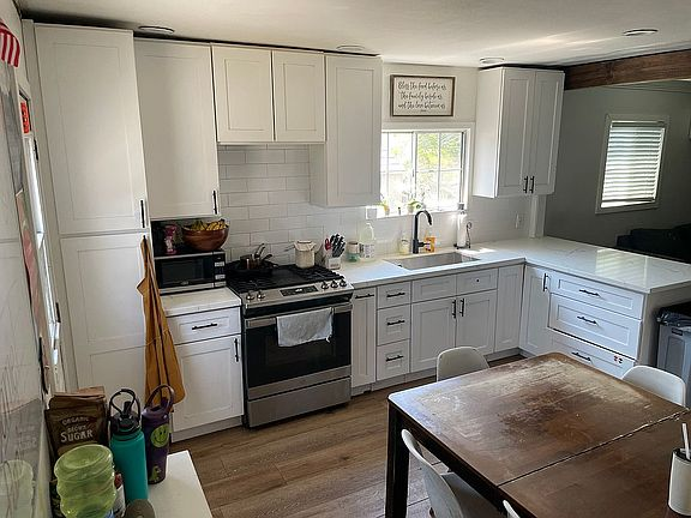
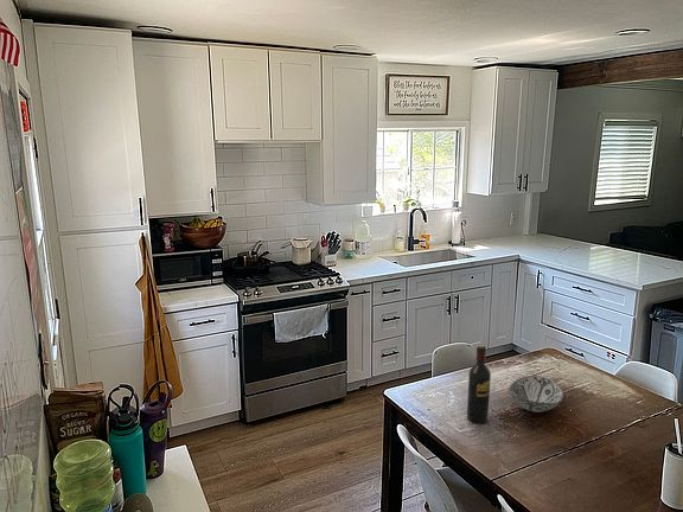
+ wine bottle [466,344,492,425]
+ decorative bowl [508,375,564,414]
